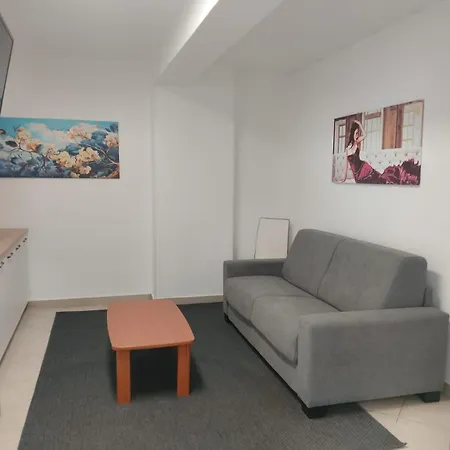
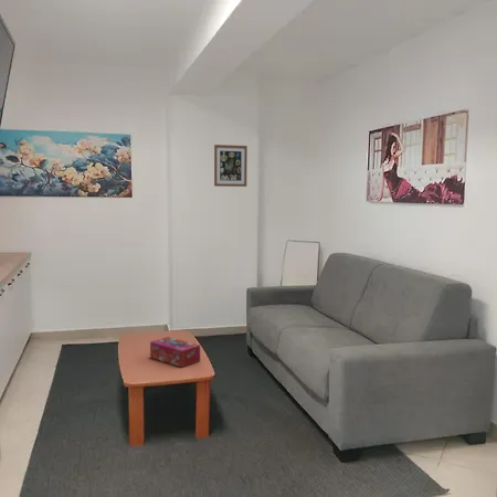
+ wall art [213,144,248,188]
+ tissue box [149,336,201,368]
